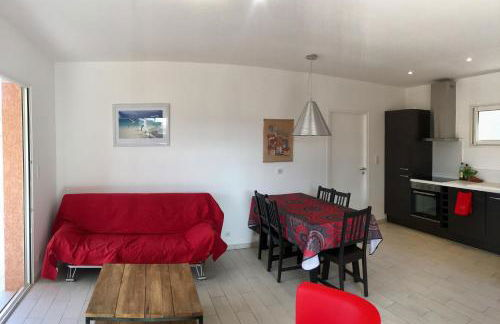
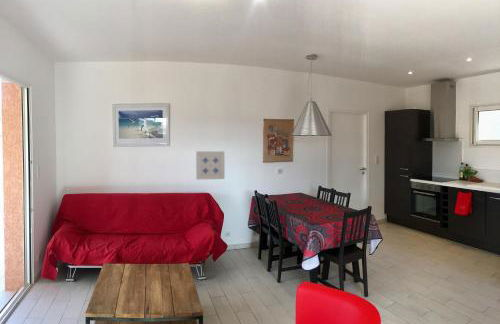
+ wall art [195,150,226,181]
